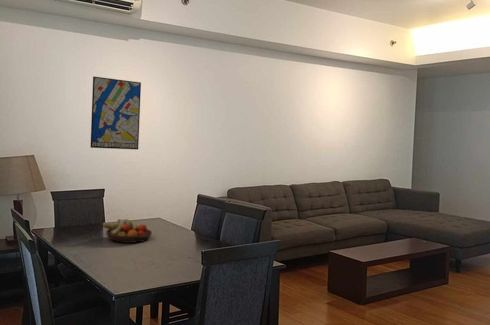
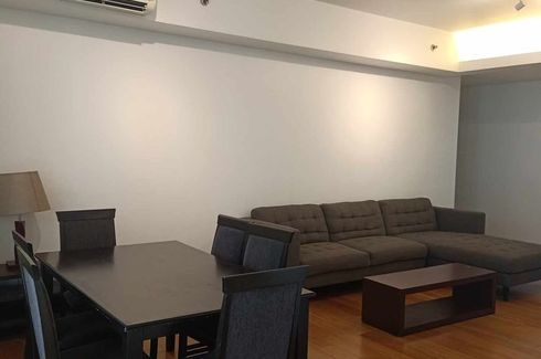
- wall art [89,76,142,151]
- fruit bowl [101,218,153,244]
